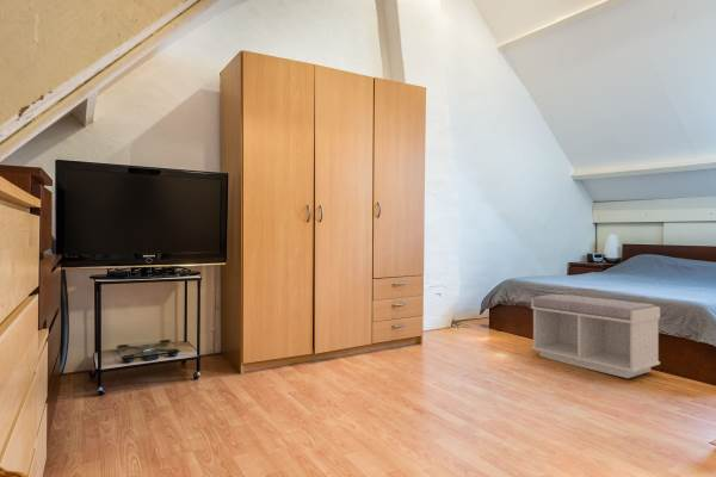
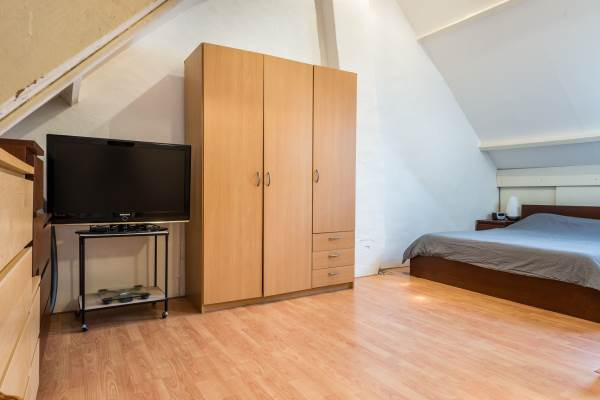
- bench [530,293,661,379]
